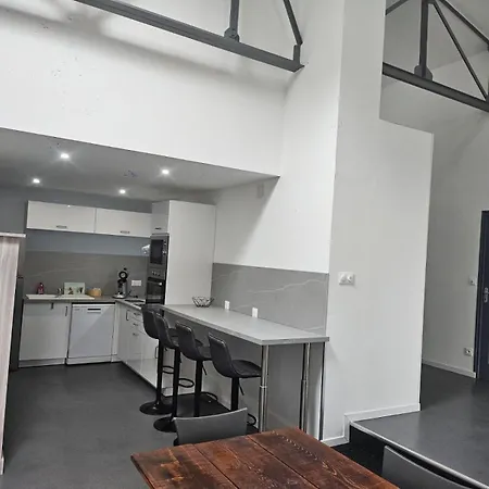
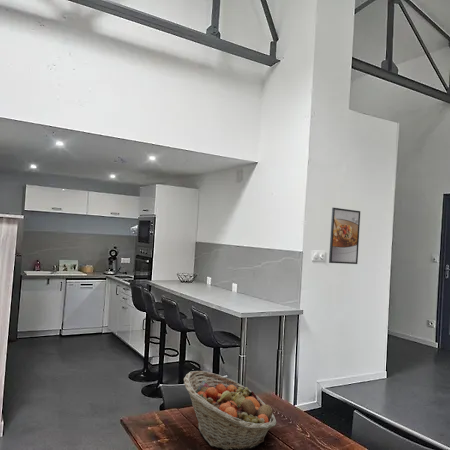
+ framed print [328,207,361,265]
+ fruit basket [183,370,277,450]
